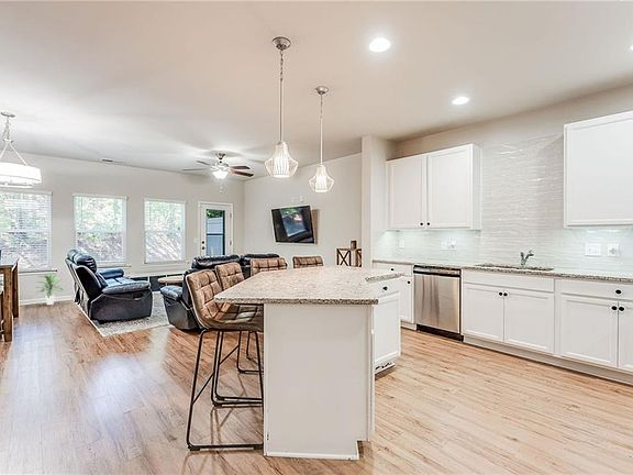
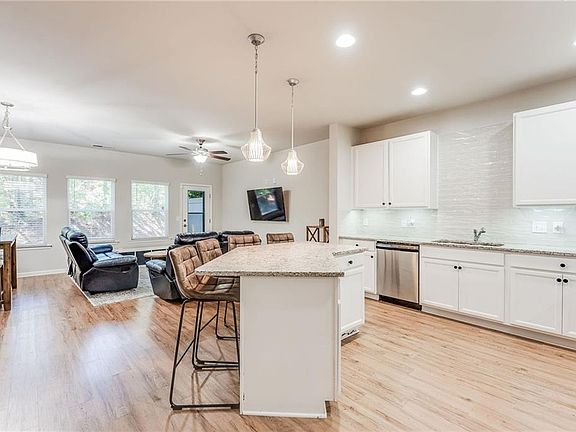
- indoor plant [34,272,64,306]
